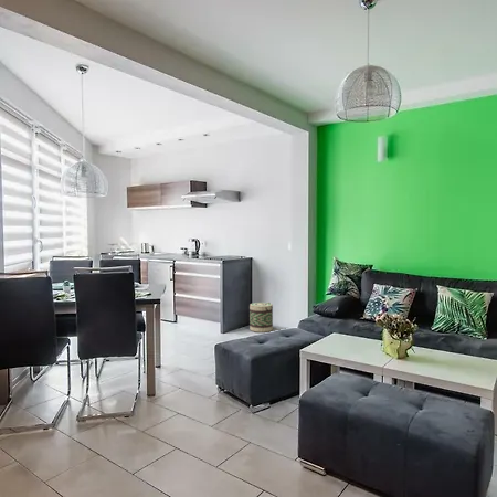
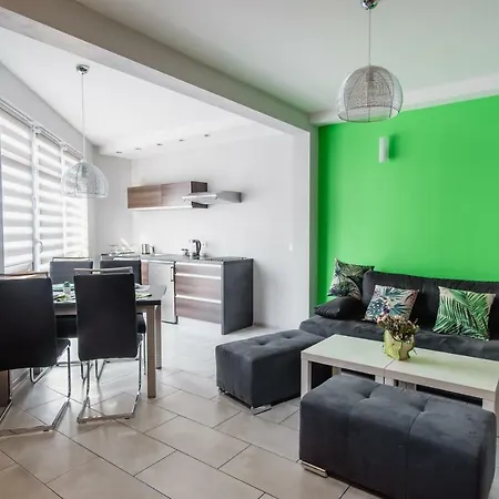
- basket [248,302,274,334]
